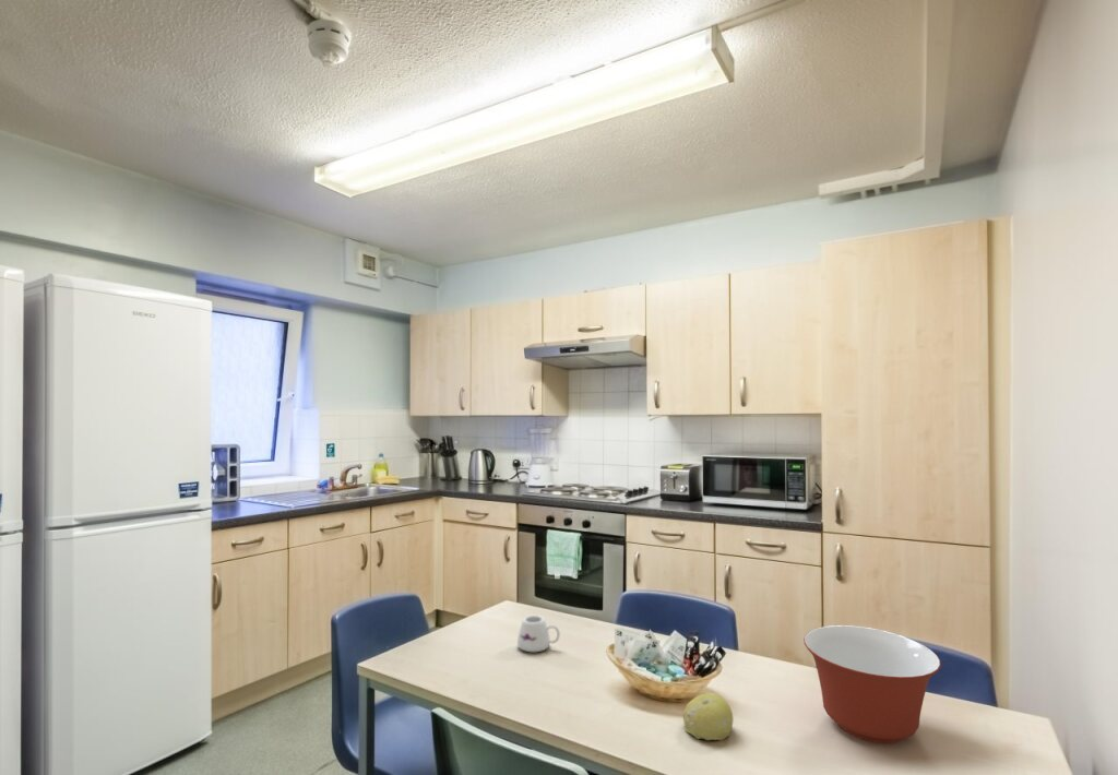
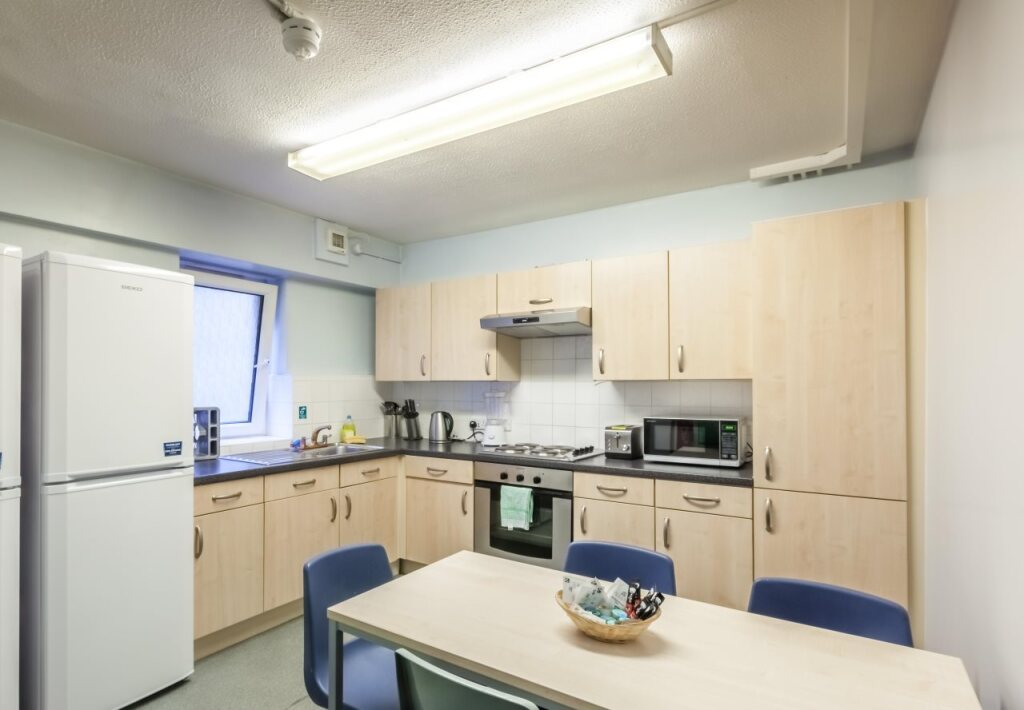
- fruit [681,692,734,741]
- mixing bowl [802,624,942,744]
- mug [516,615,561,654]
